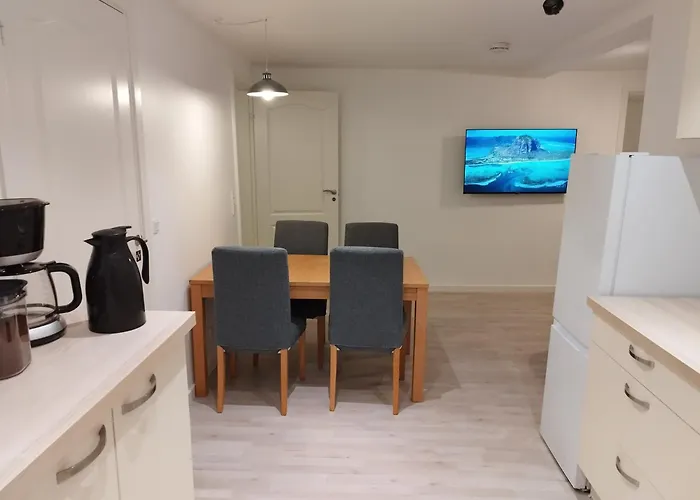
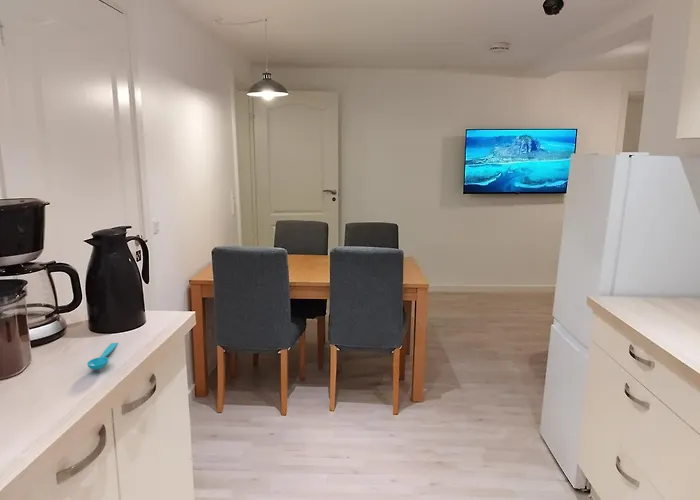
+ spoon [86,342,119,371]
